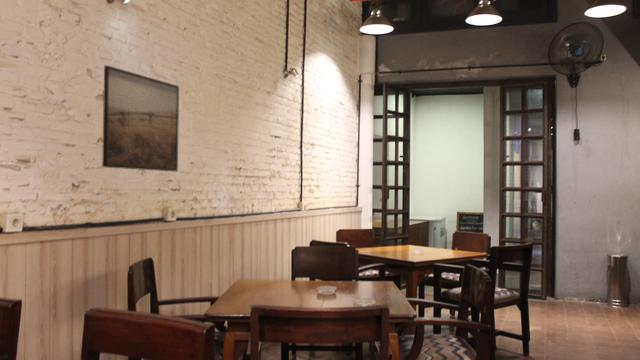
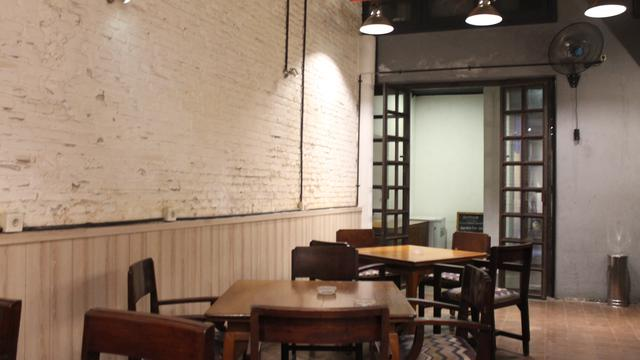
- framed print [101,64,180,172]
